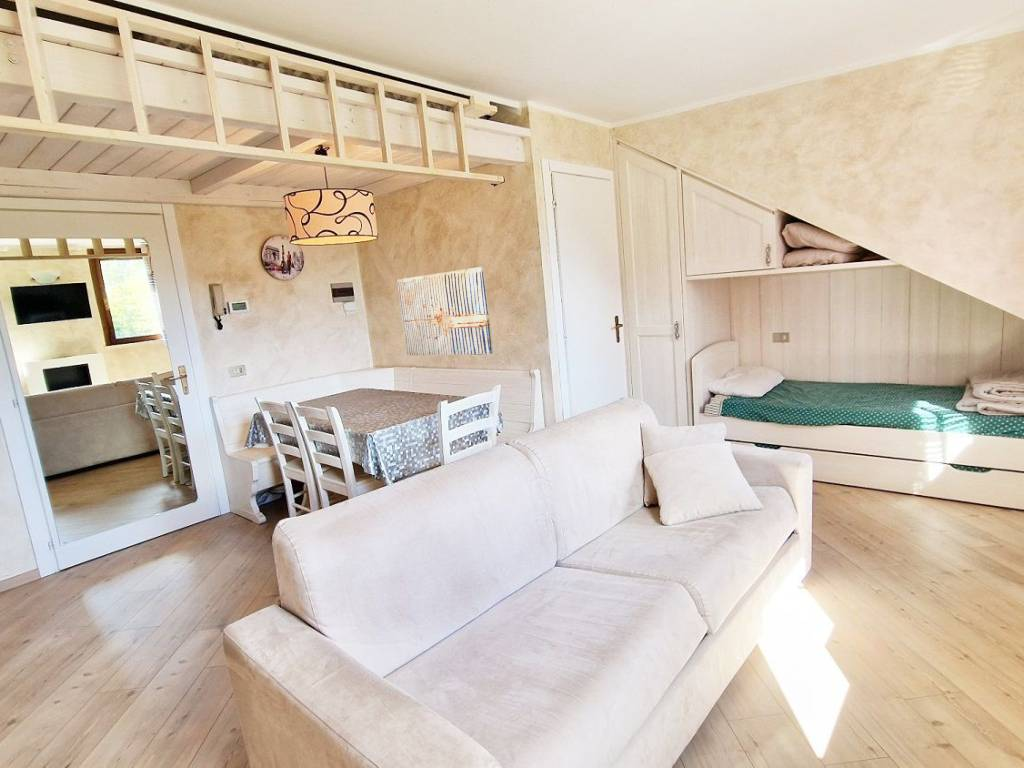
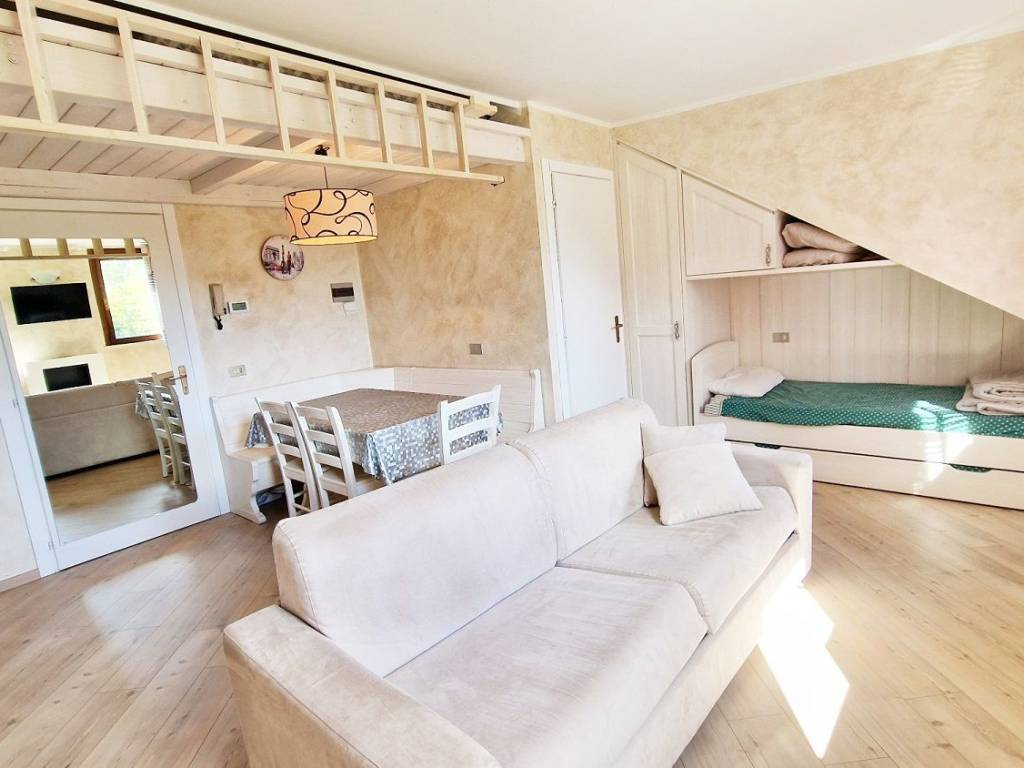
- wall art [397,266,494,356]
